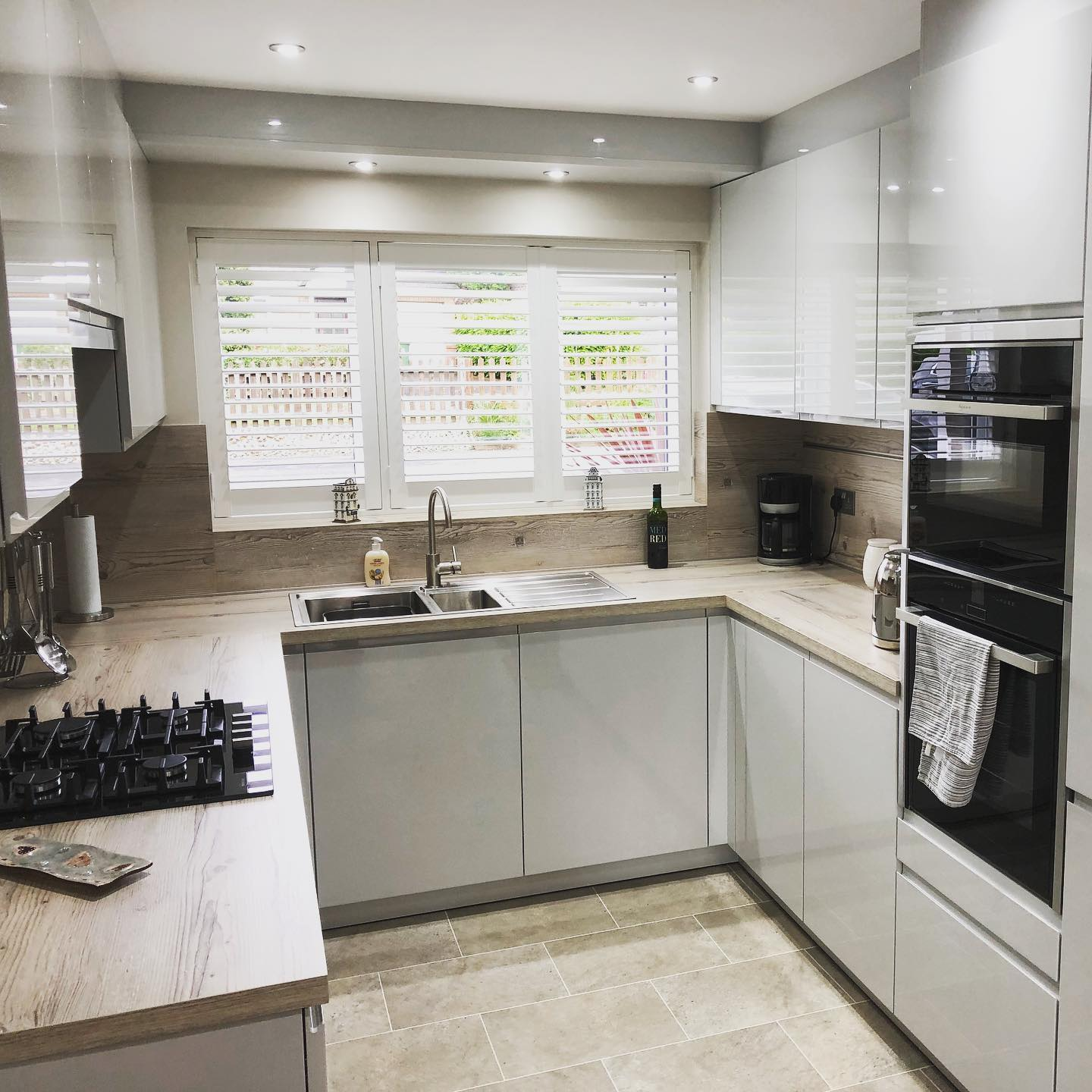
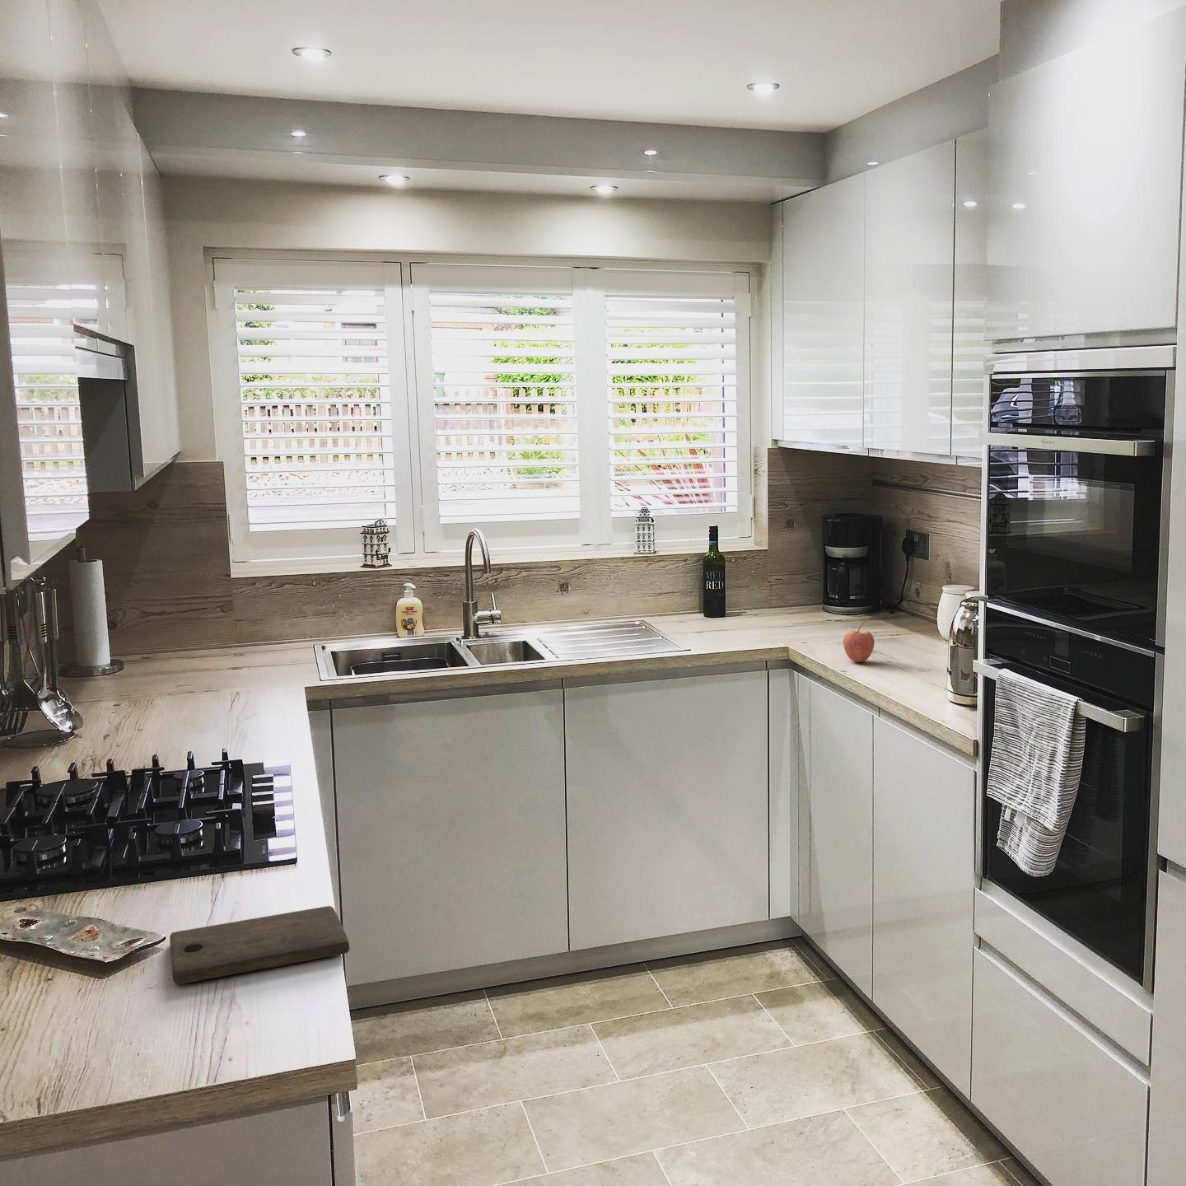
+ cutting board [168,905,350,985]
+ fruit [843,623,875,663]
